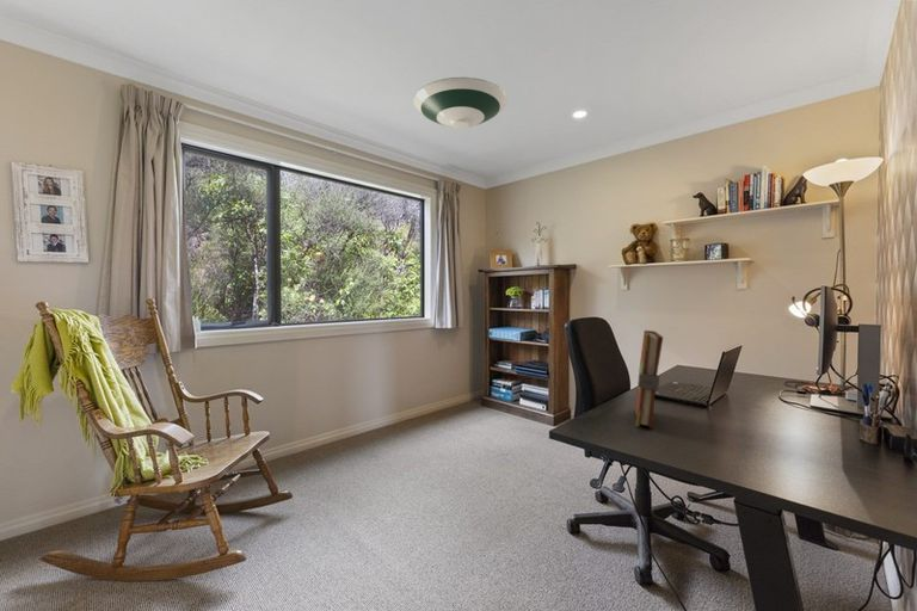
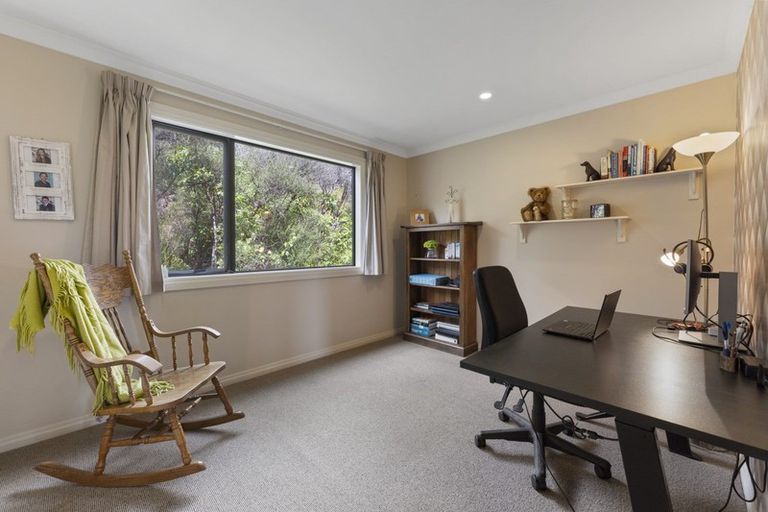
- book [634,329,664,430]
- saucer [412,76,509,130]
